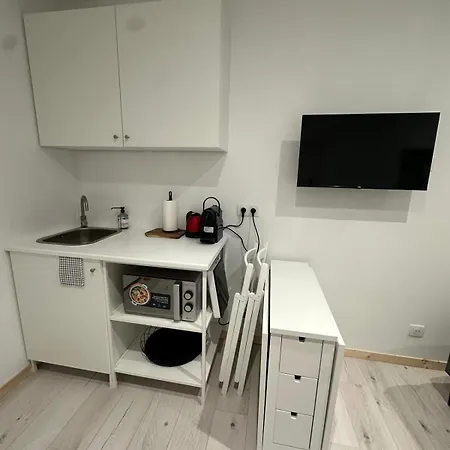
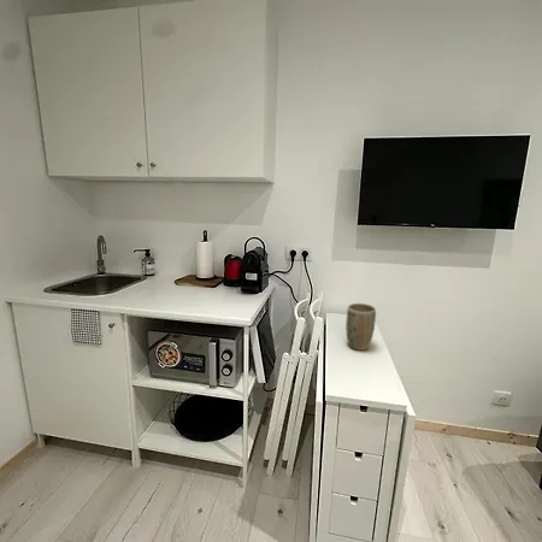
+ plant pot [344,302,377,352]
